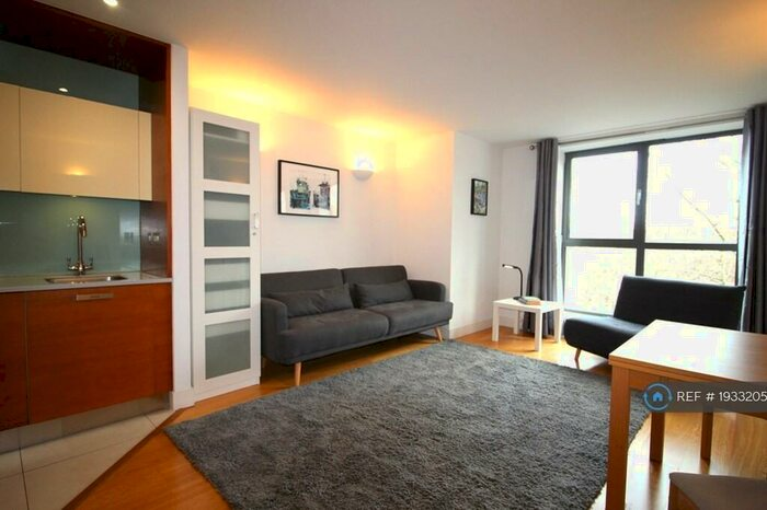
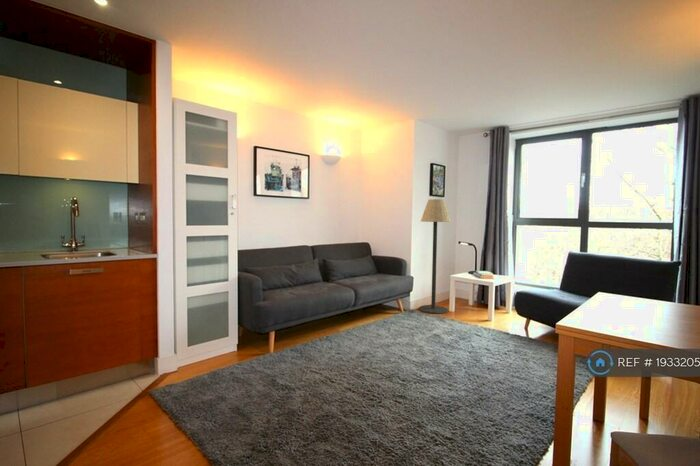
+ floor lamp [418,198,452,315]
